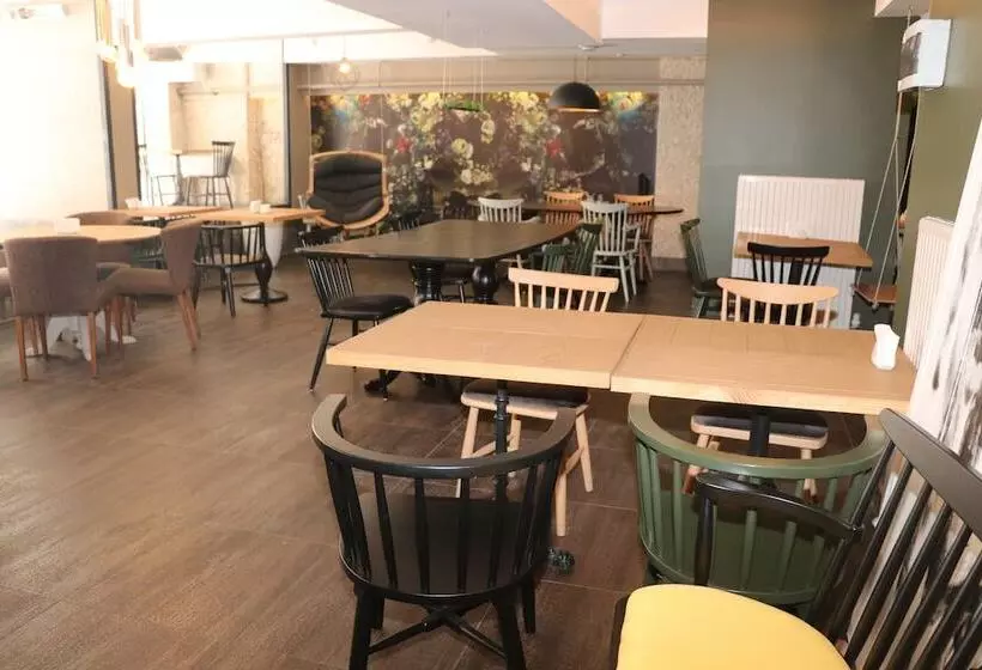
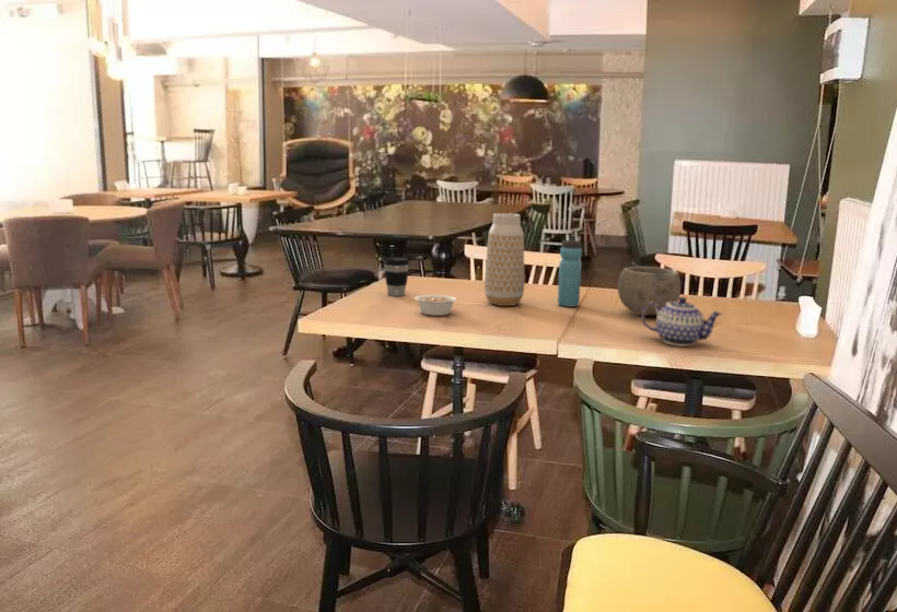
+ legume [413,294,457,317]
+ teapot [640,296,724,348]
+ bowl [617,266,682,317]
+ coffee cup [383,257,410,297]
+ water bottle [557,234,583,308]
+ vase [484,212,525,307]
